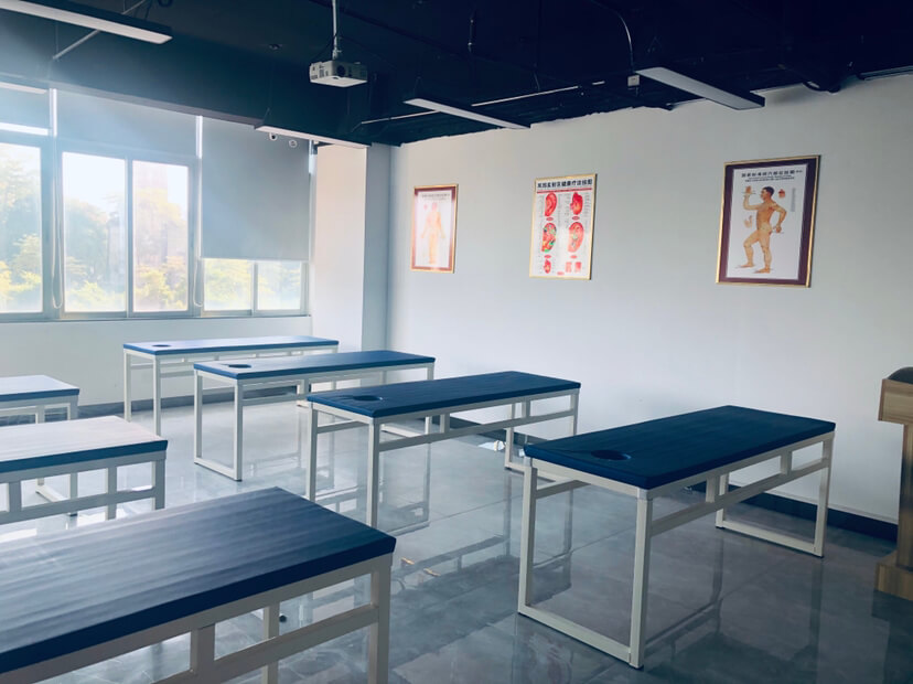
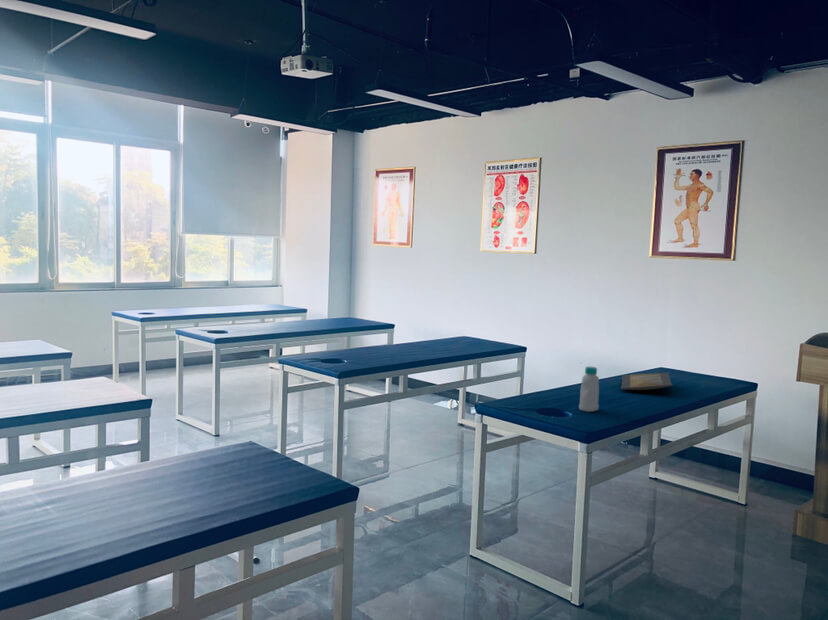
+ hand towel [620,372,673,391]
+ bottle [578,366,600,413]
